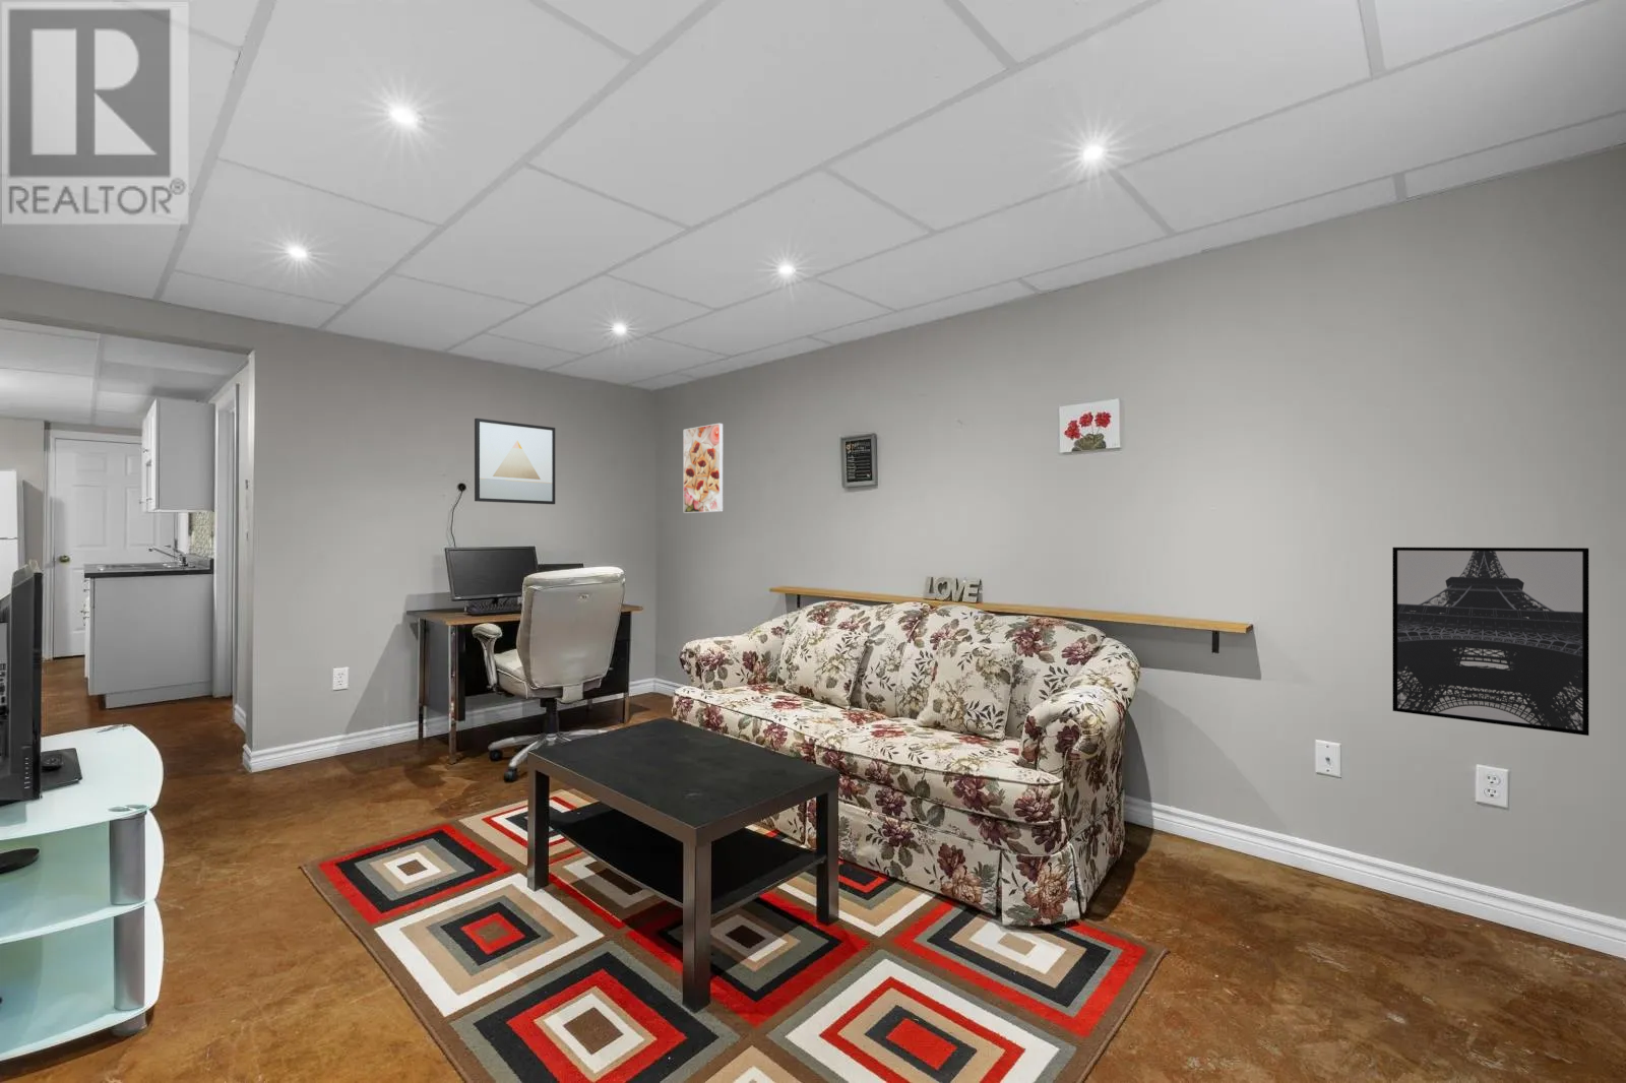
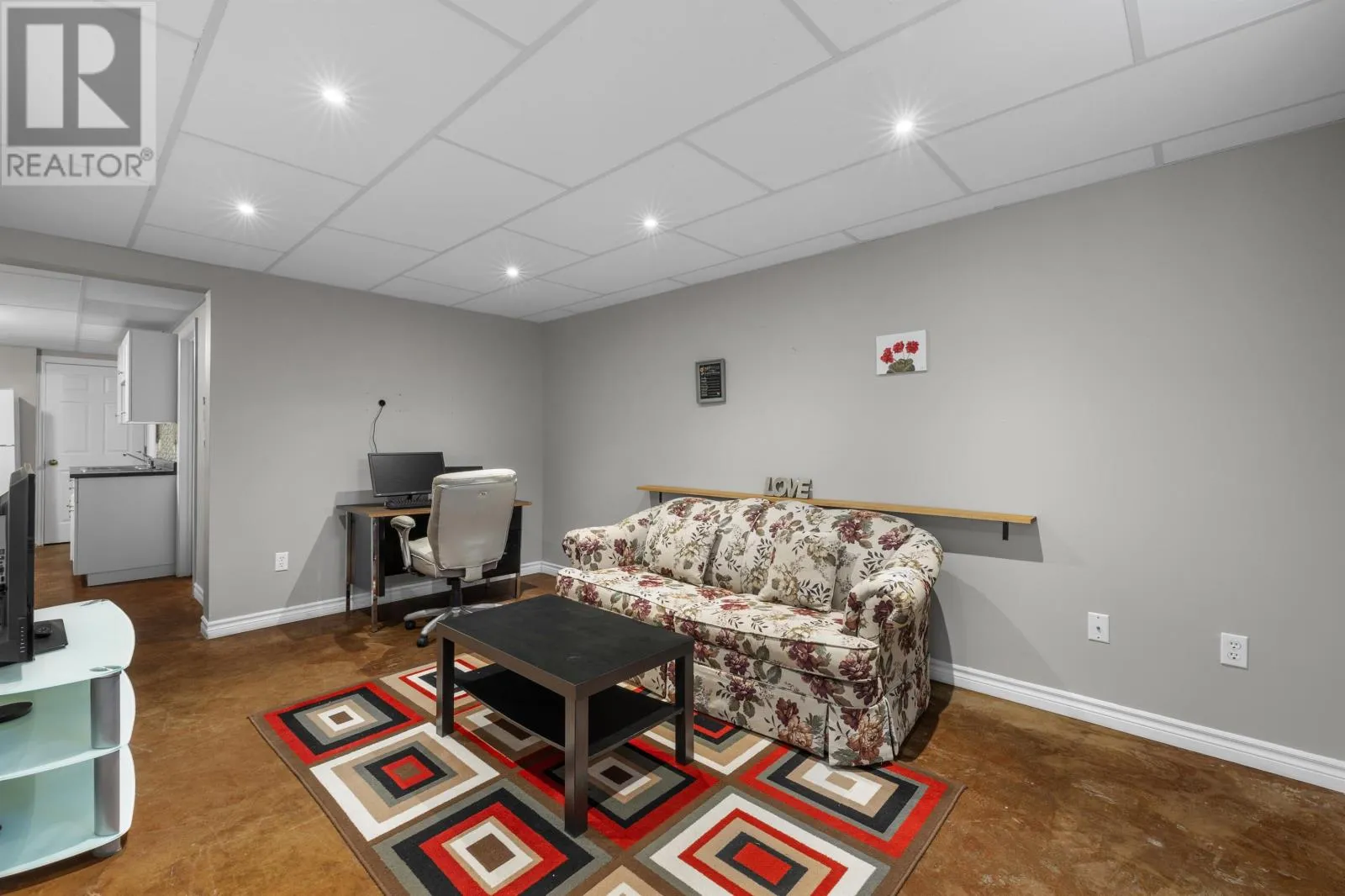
- wall art [474,417,556,505]
- wall art [1391,546,1590,736]
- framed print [683,423,724,514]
